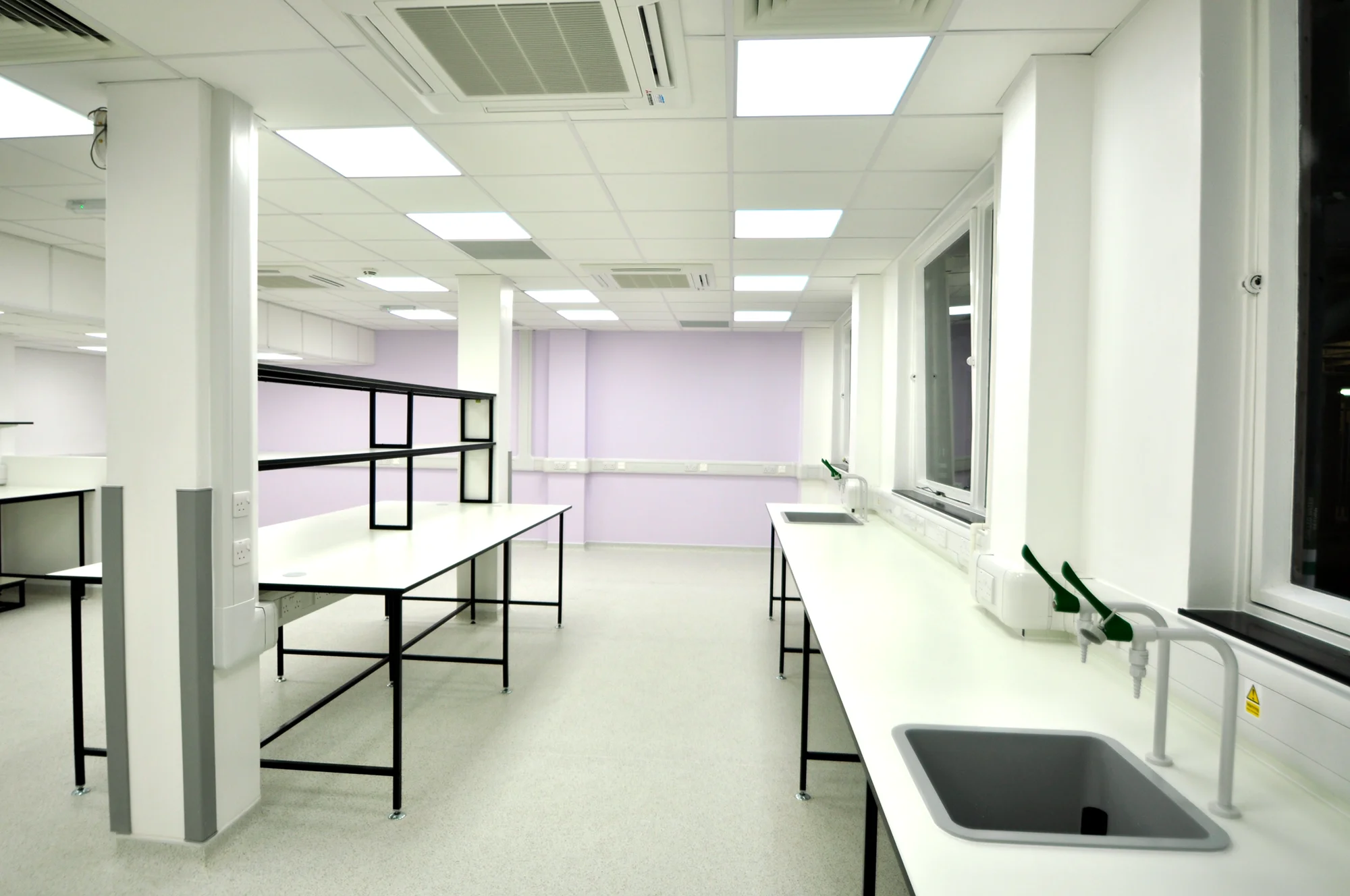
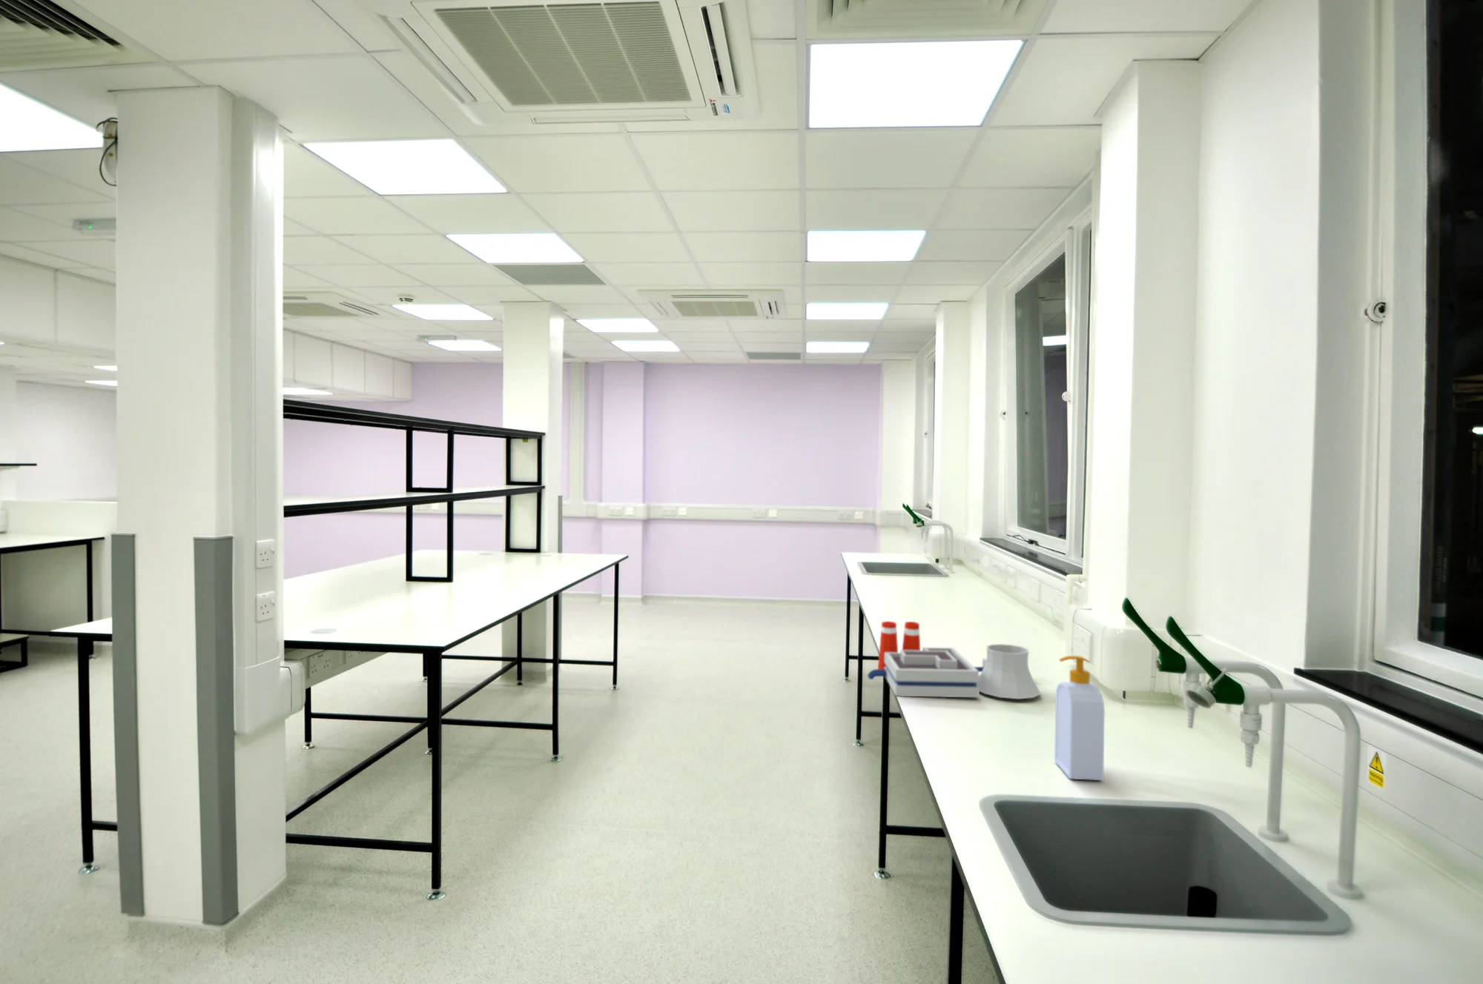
+ soap bottle [1053,655,1105,781]
+ laboratory equipment [867,620,1041,700]
